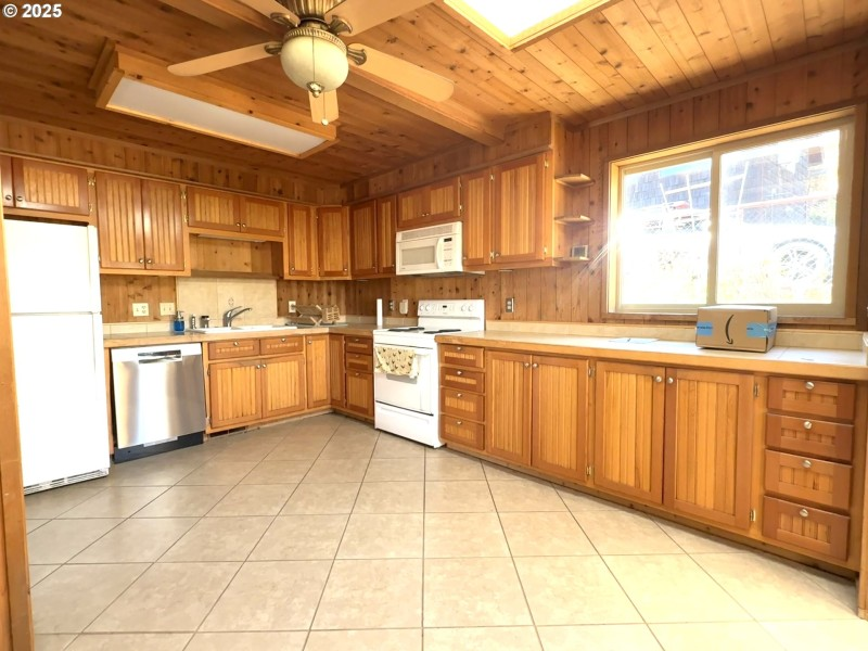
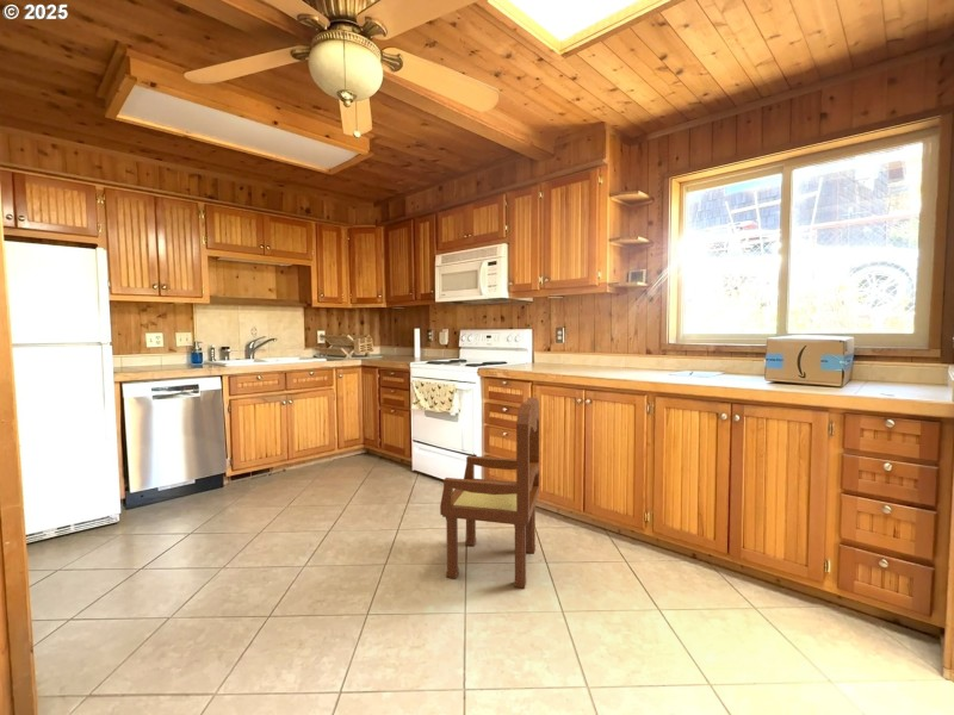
+ dining chair [439,397,540,590]
